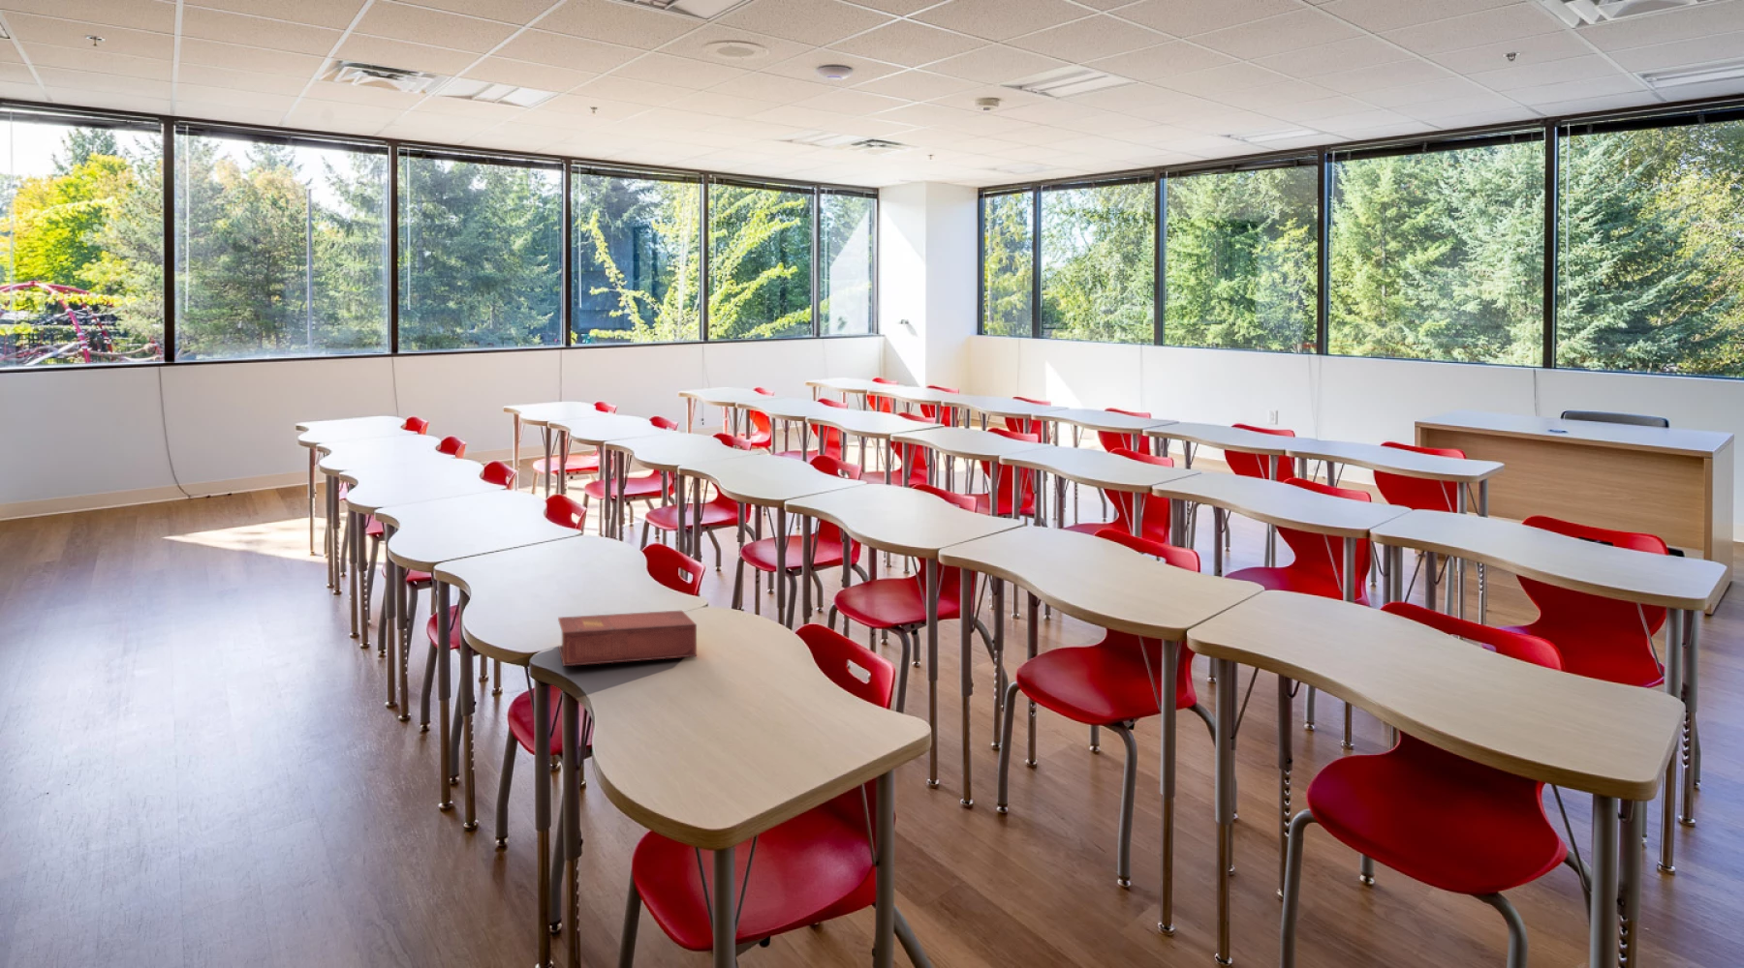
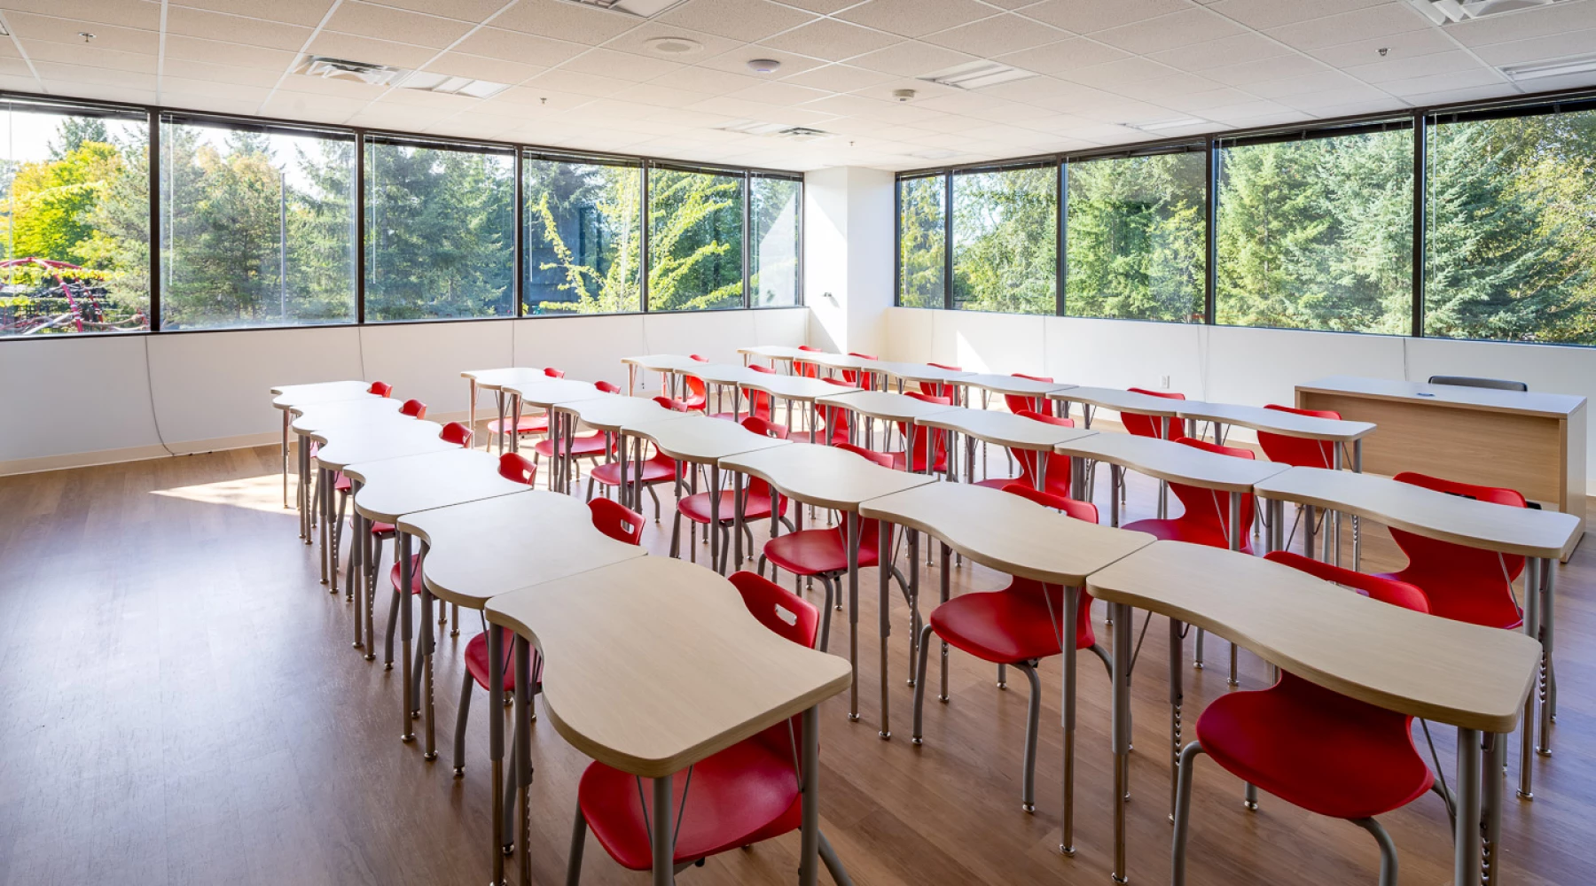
- book [557,610,698,666]
